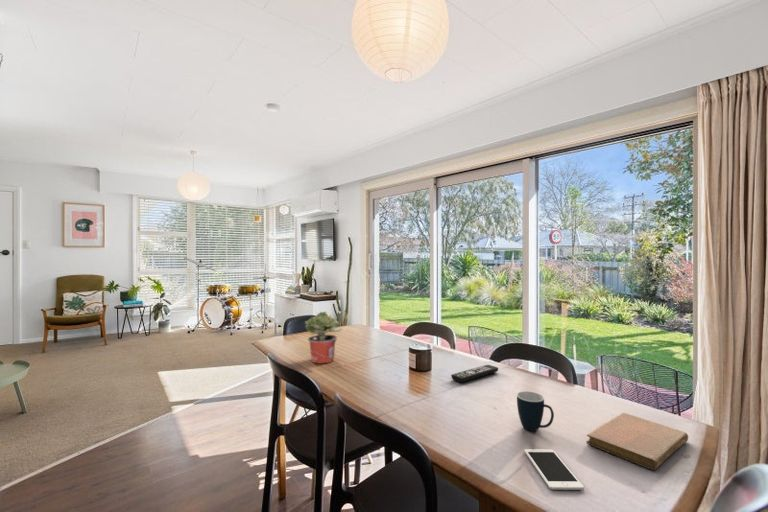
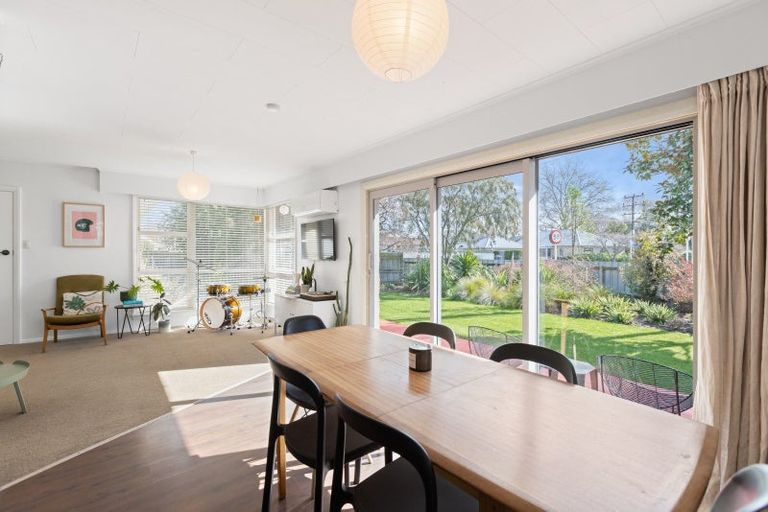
- cell phone [524,448,585,491]
- remote control [450,364,499,383]
- mug [516,390,555,432]
- notebook [585,412,689,471]
- potted plant [304,310,343,364]
